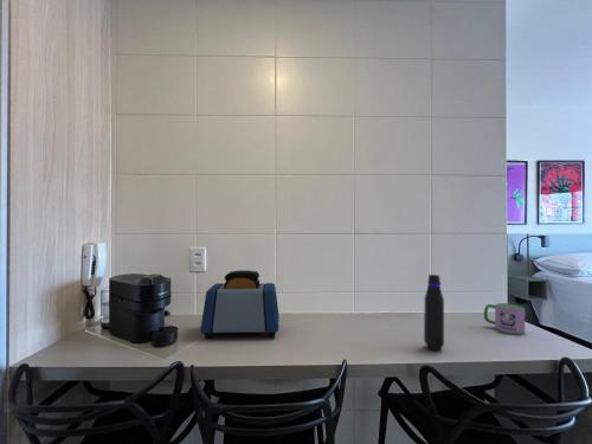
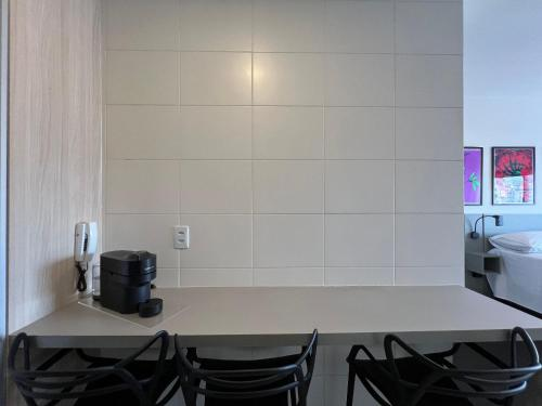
- water bottle [423,274,445,352]
- mug [483,302,526,336]
- toaster [199,269,281,340]
